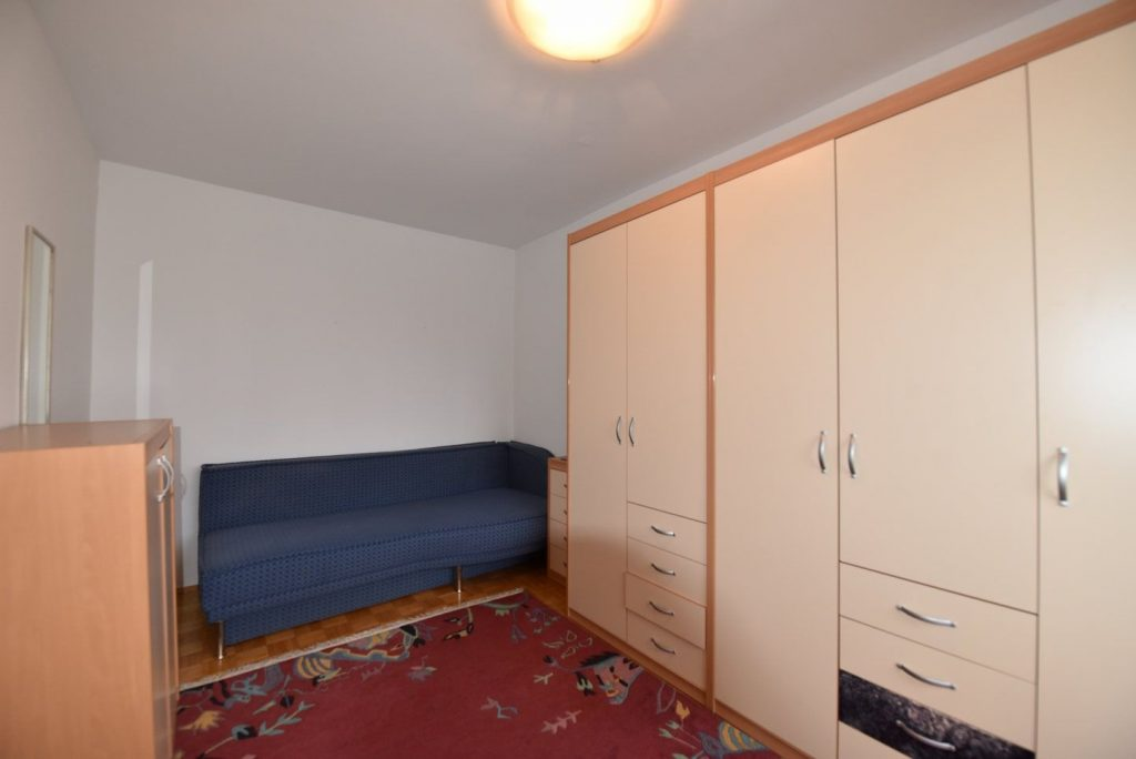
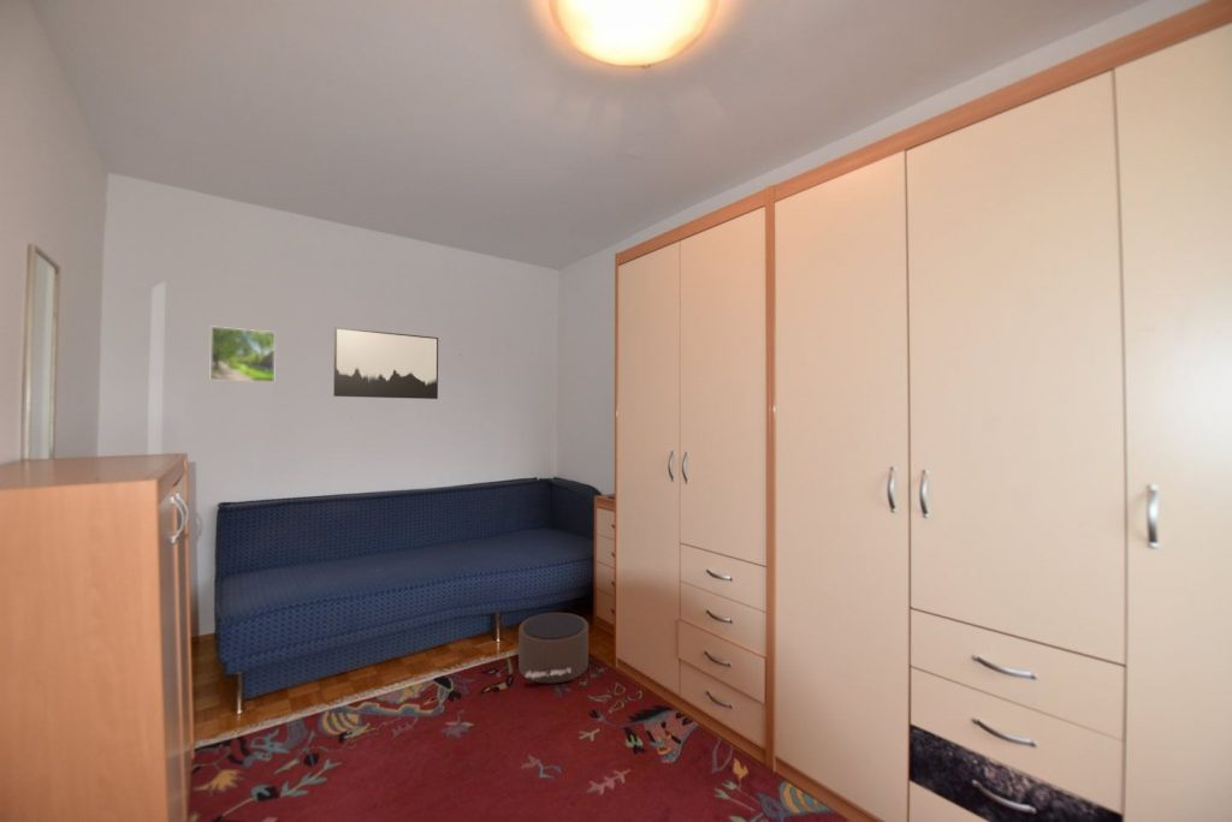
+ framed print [209,326,277,383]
+ wall art [332,326,439,400]
+ pouf [517,612,590,685]
